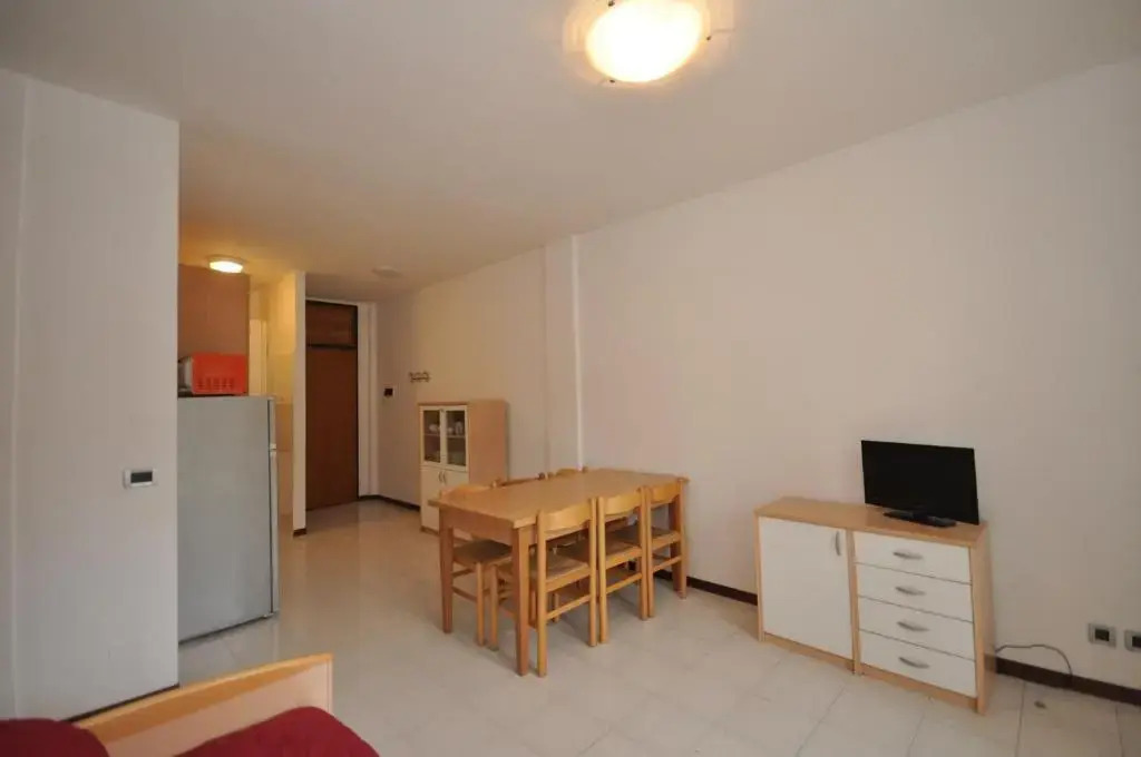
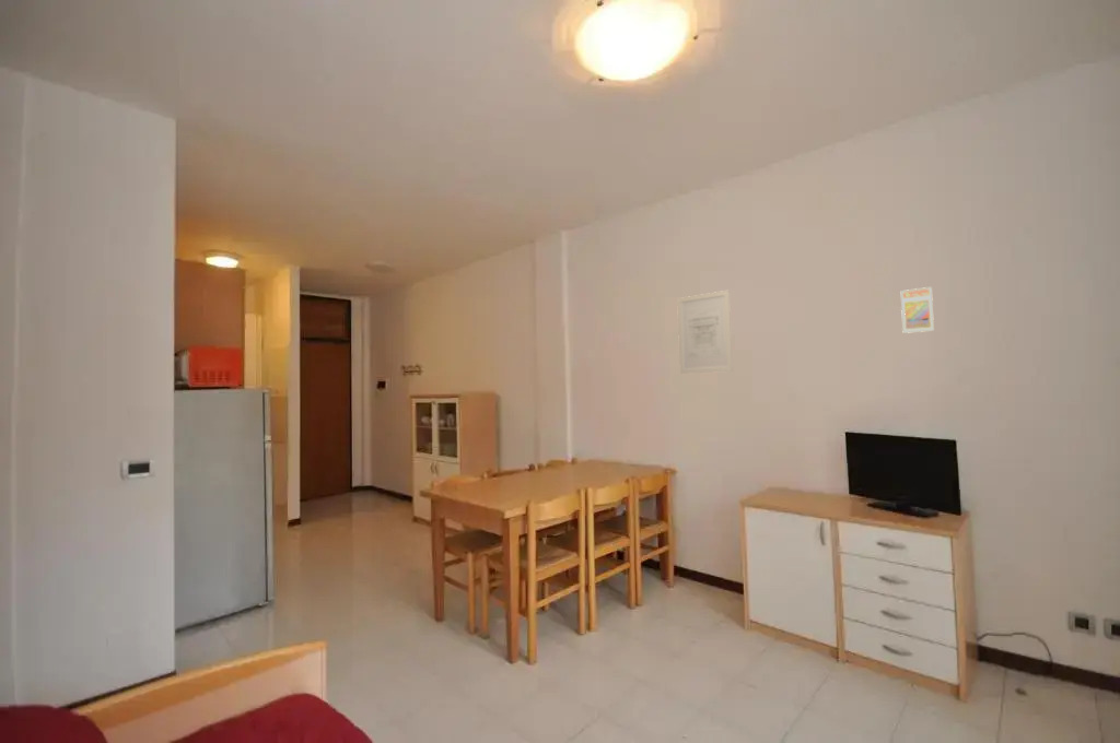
+ wall art [676,290,734,375]
+ trading card display case [900,286,935,334]
